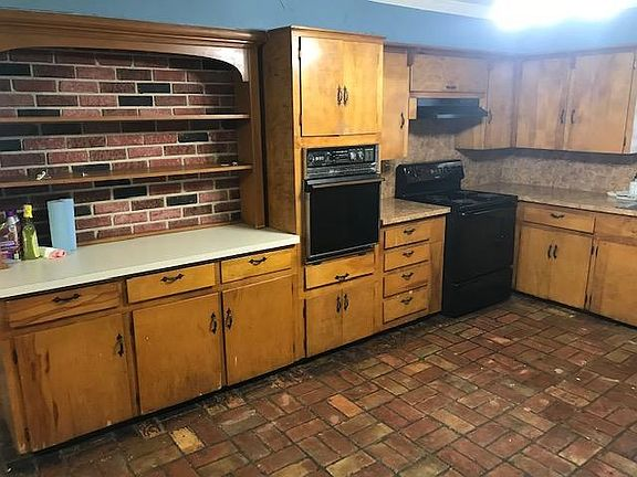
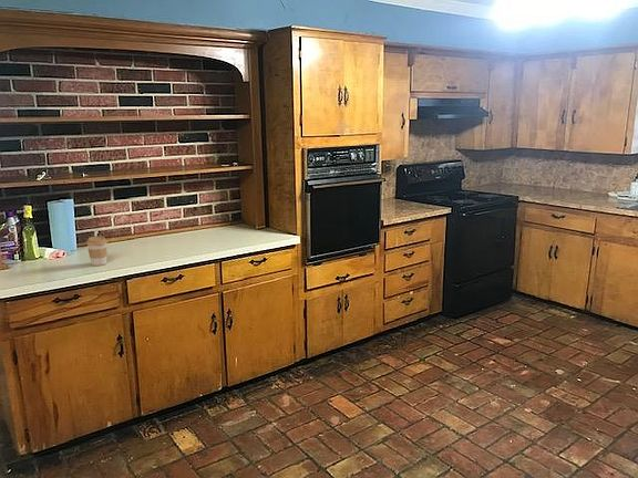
+ coffee cup [85,236,109,267]
